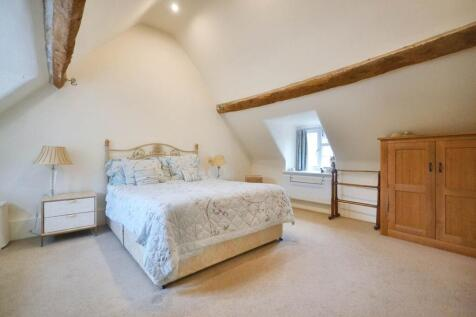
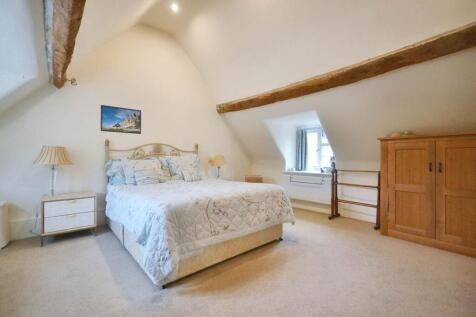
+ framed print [100,104,142,135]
